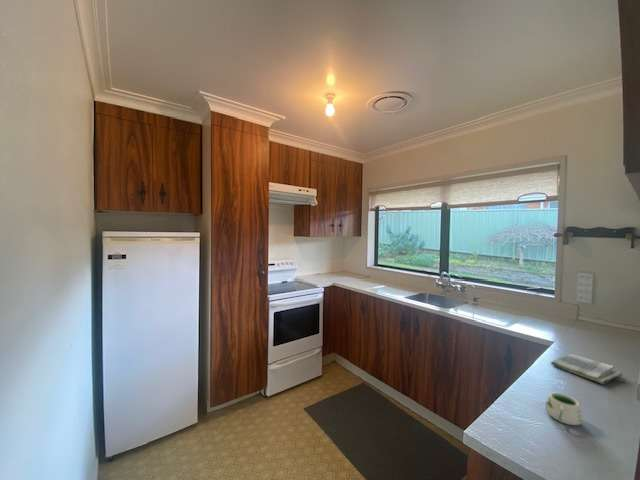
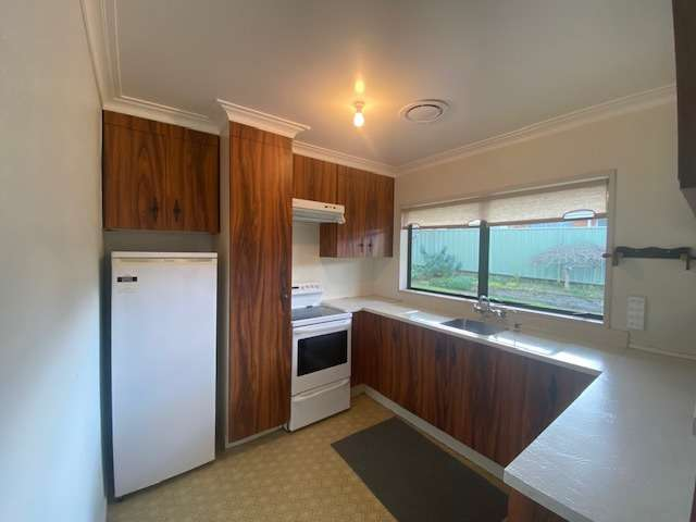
- dish towel [550,353,623,386]
- mug [545,392,584,426]
